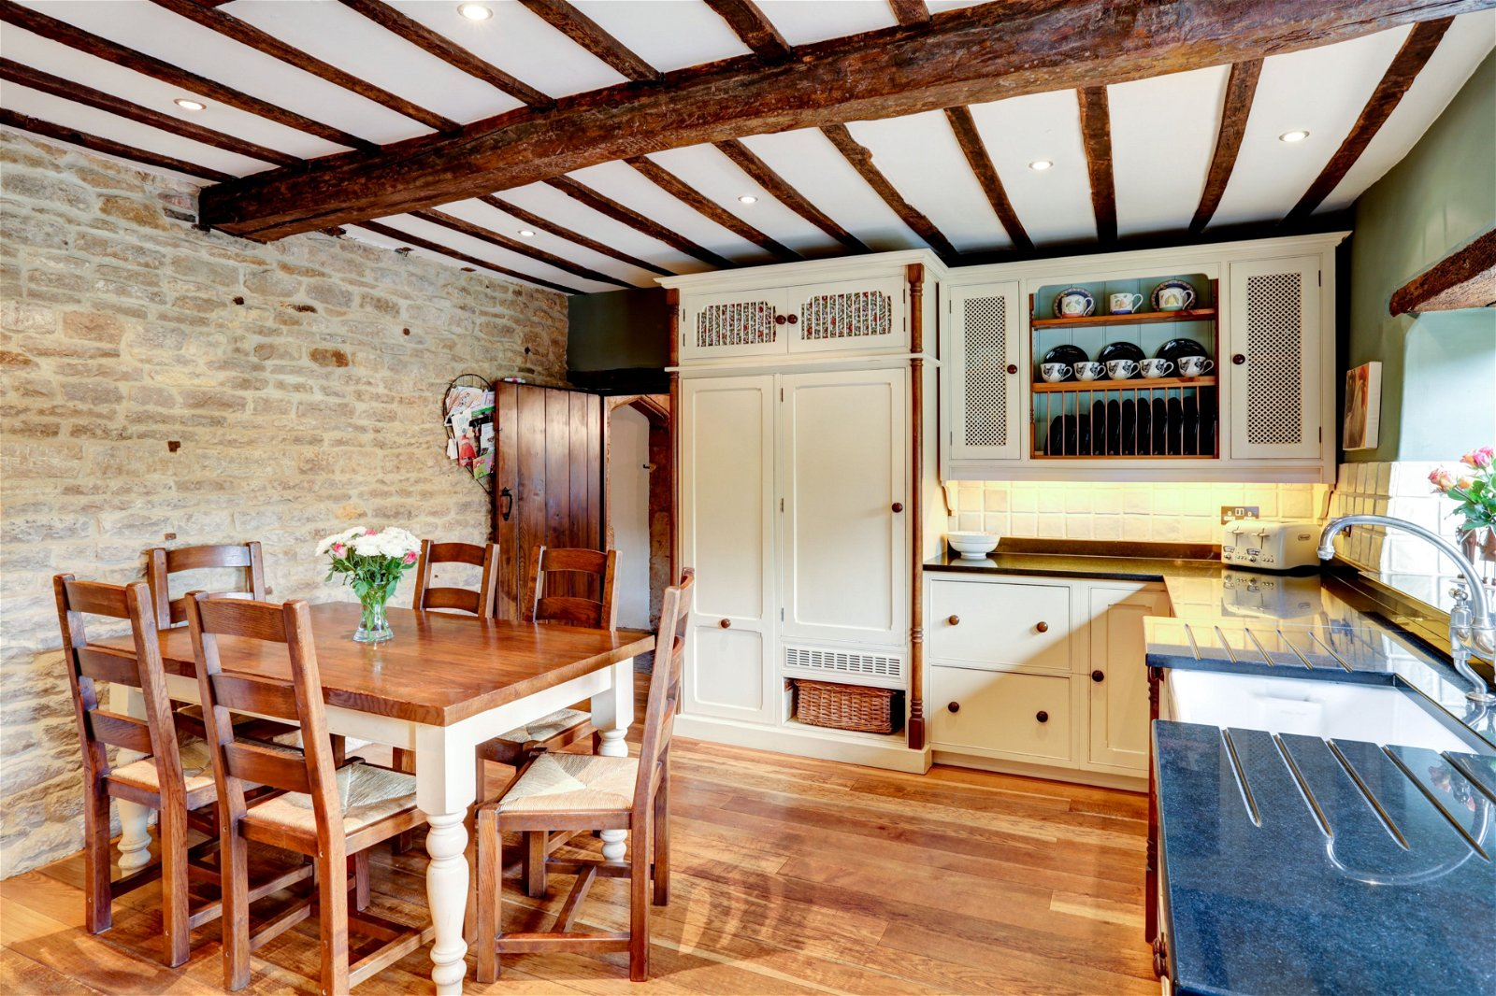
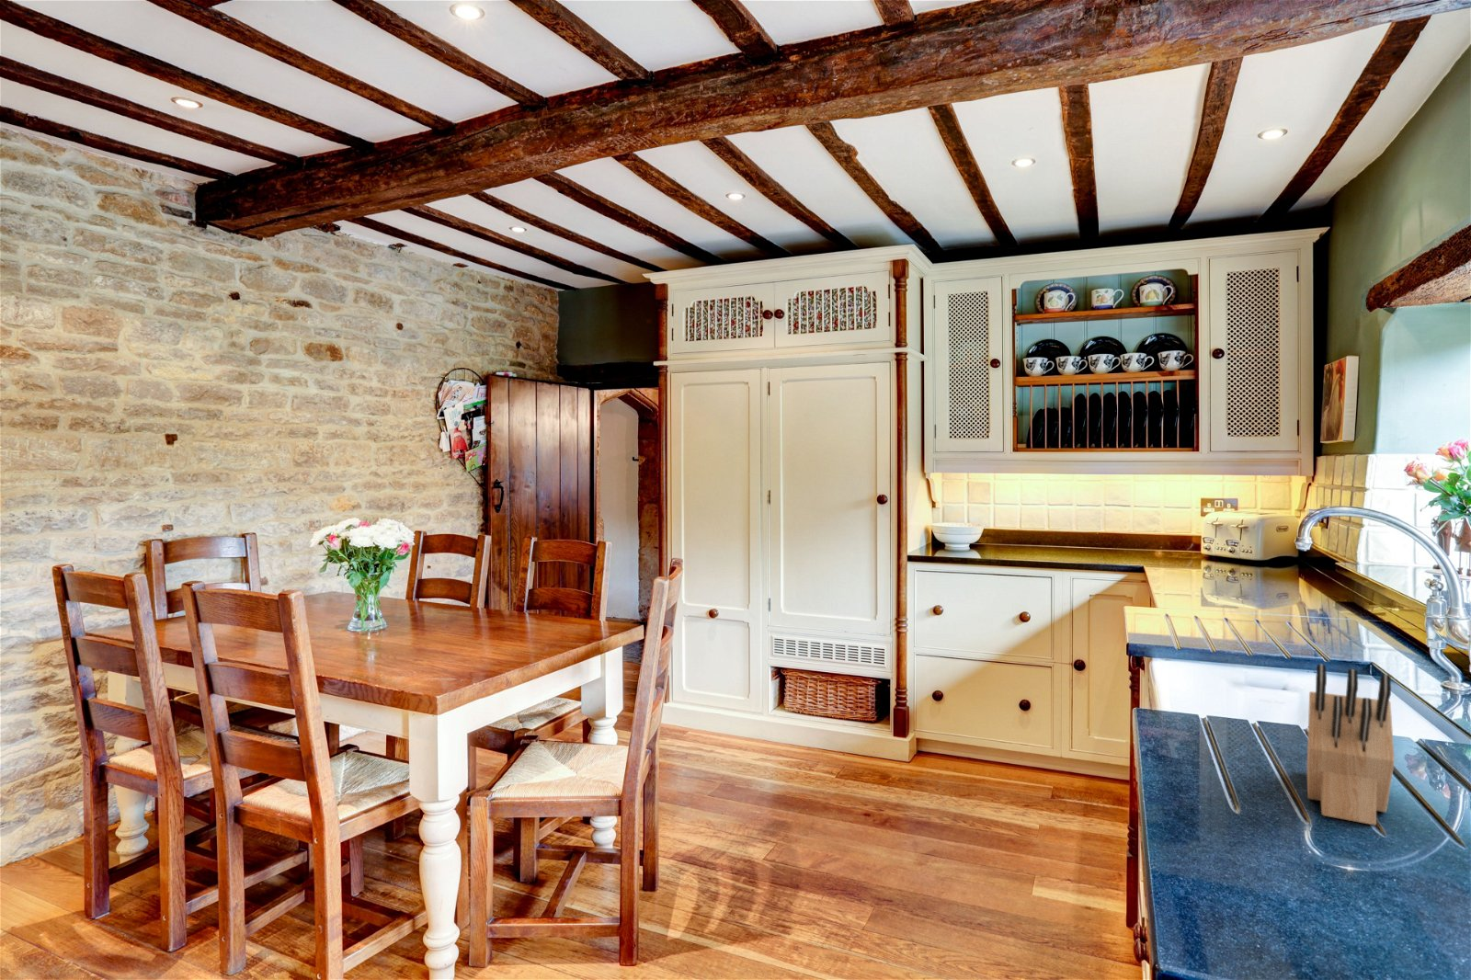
+ knife block [1307,663,1396,827]
